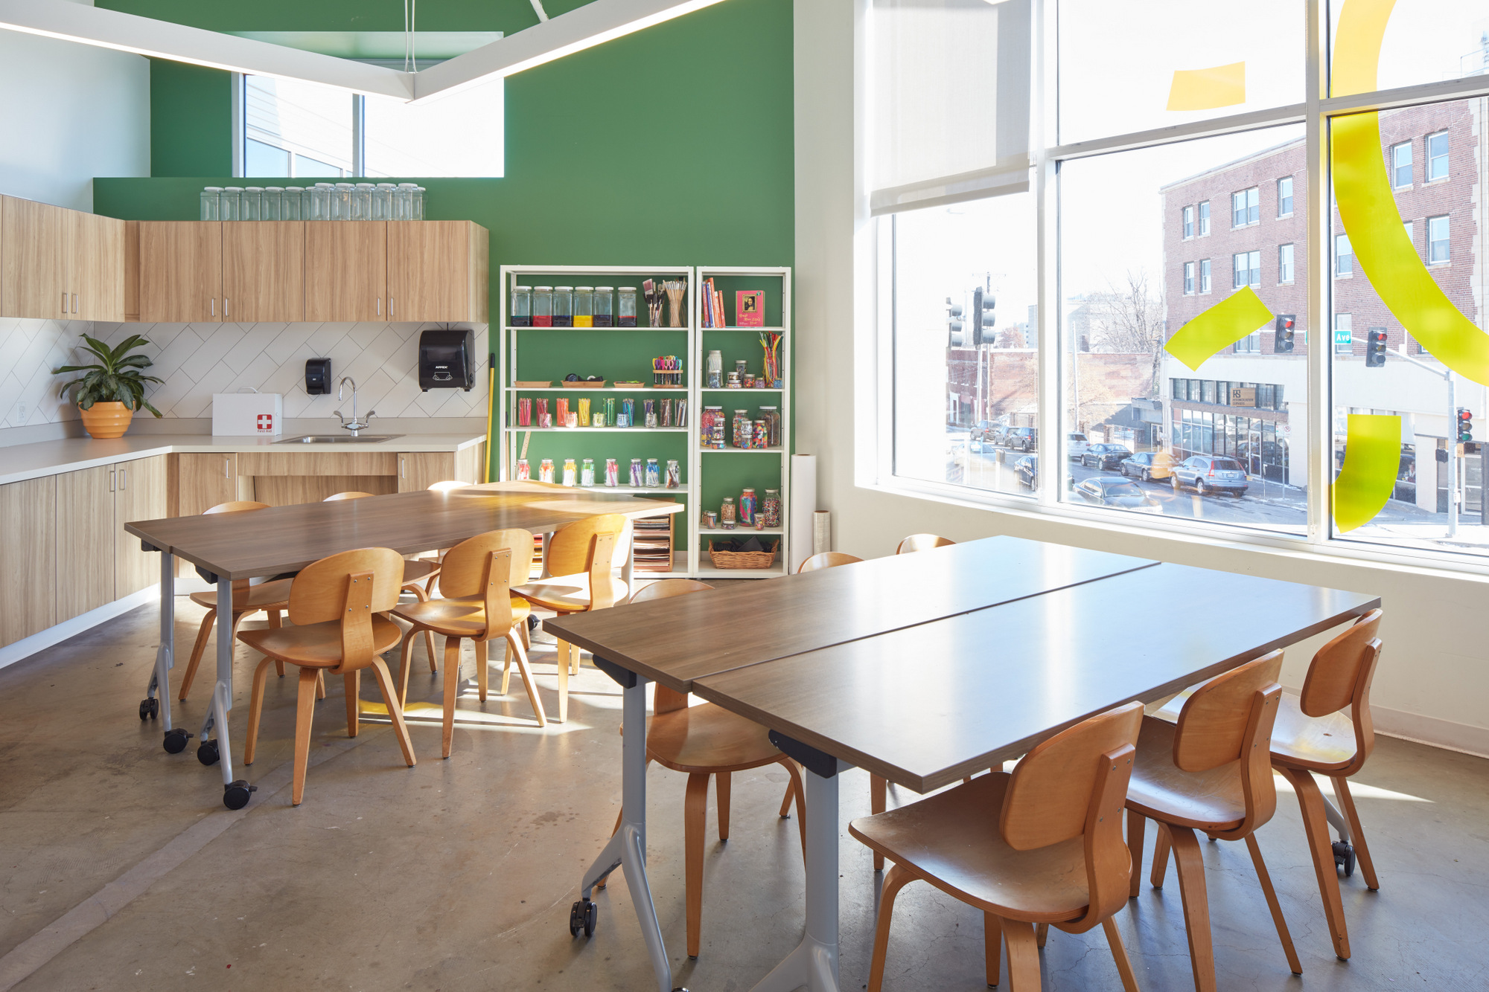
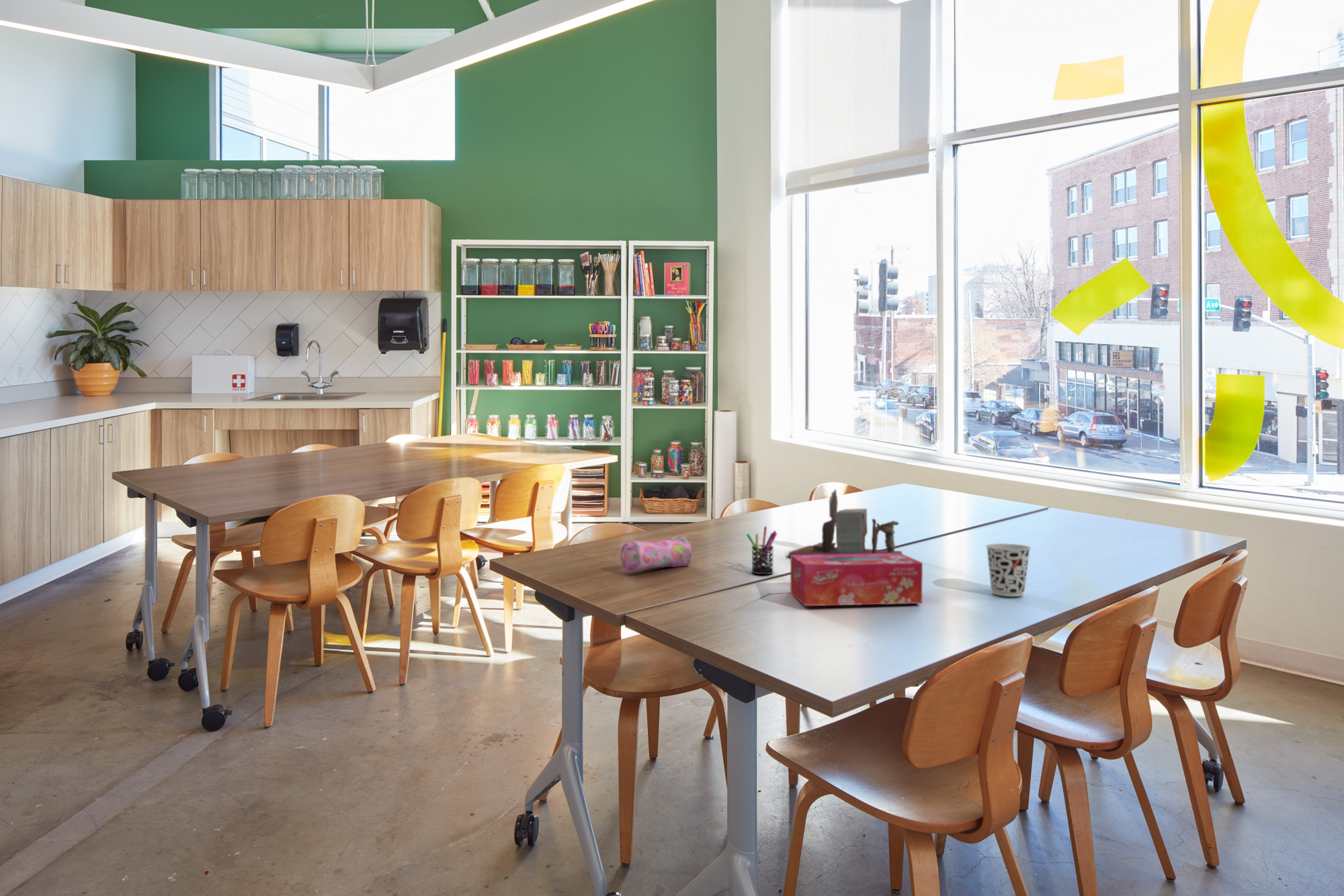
+ tissue box [790,553,923,607]
+ desk organizer [787,489,903,557]
+ pen holder [746,526,778,575]
+ cup [985,543,1032,597]
+ pencil case [620,535,692,573]
